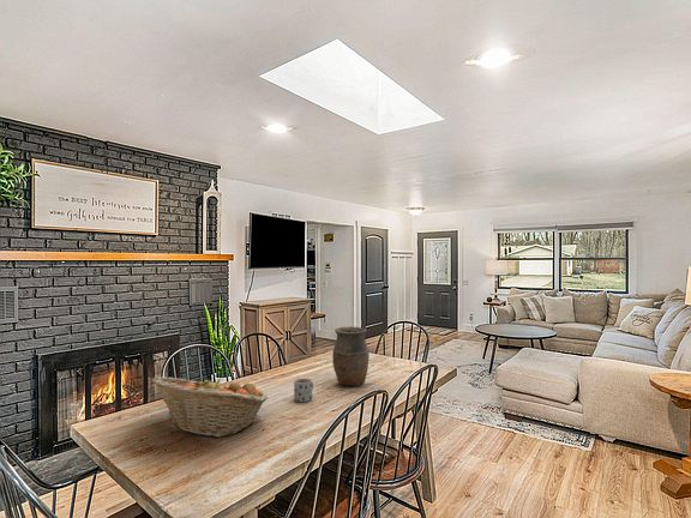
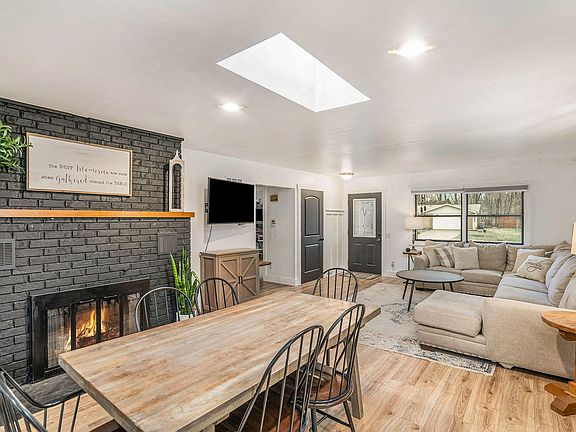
- vase [331,326,371,387]
- mug [293,378,314,403]
- fruit basket [151,374,269,438]
